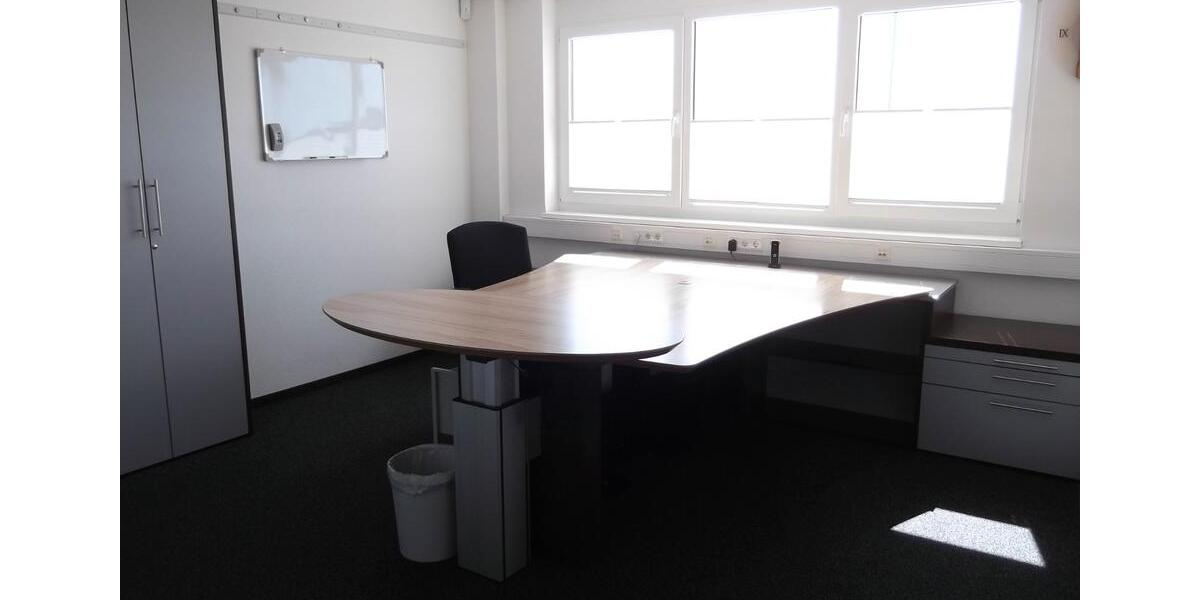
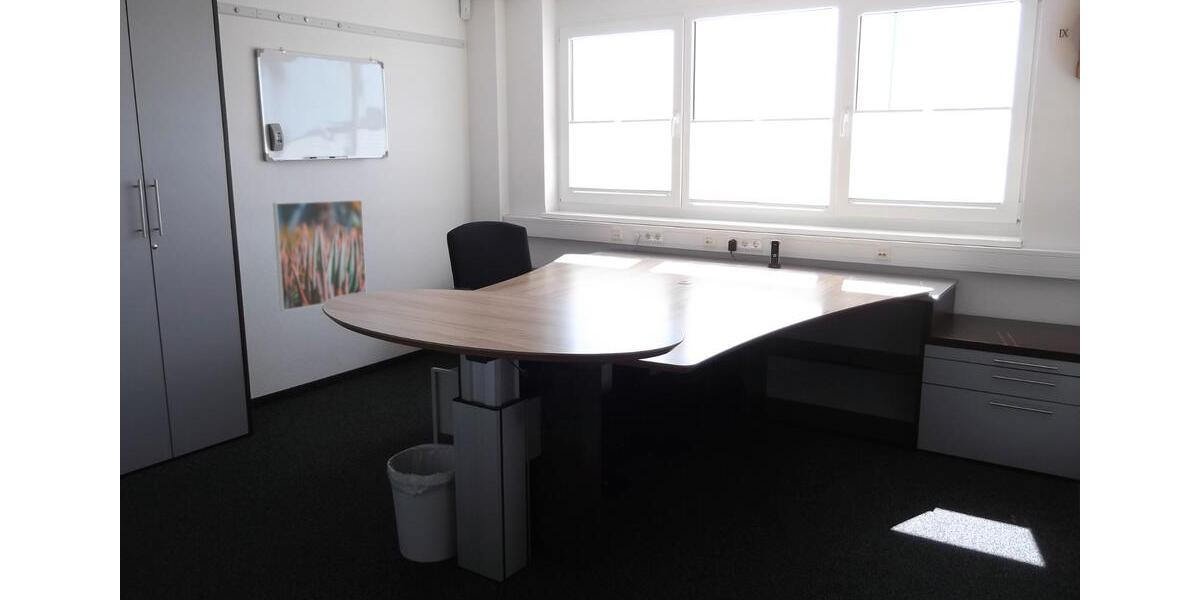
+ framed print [272,199,367,312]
